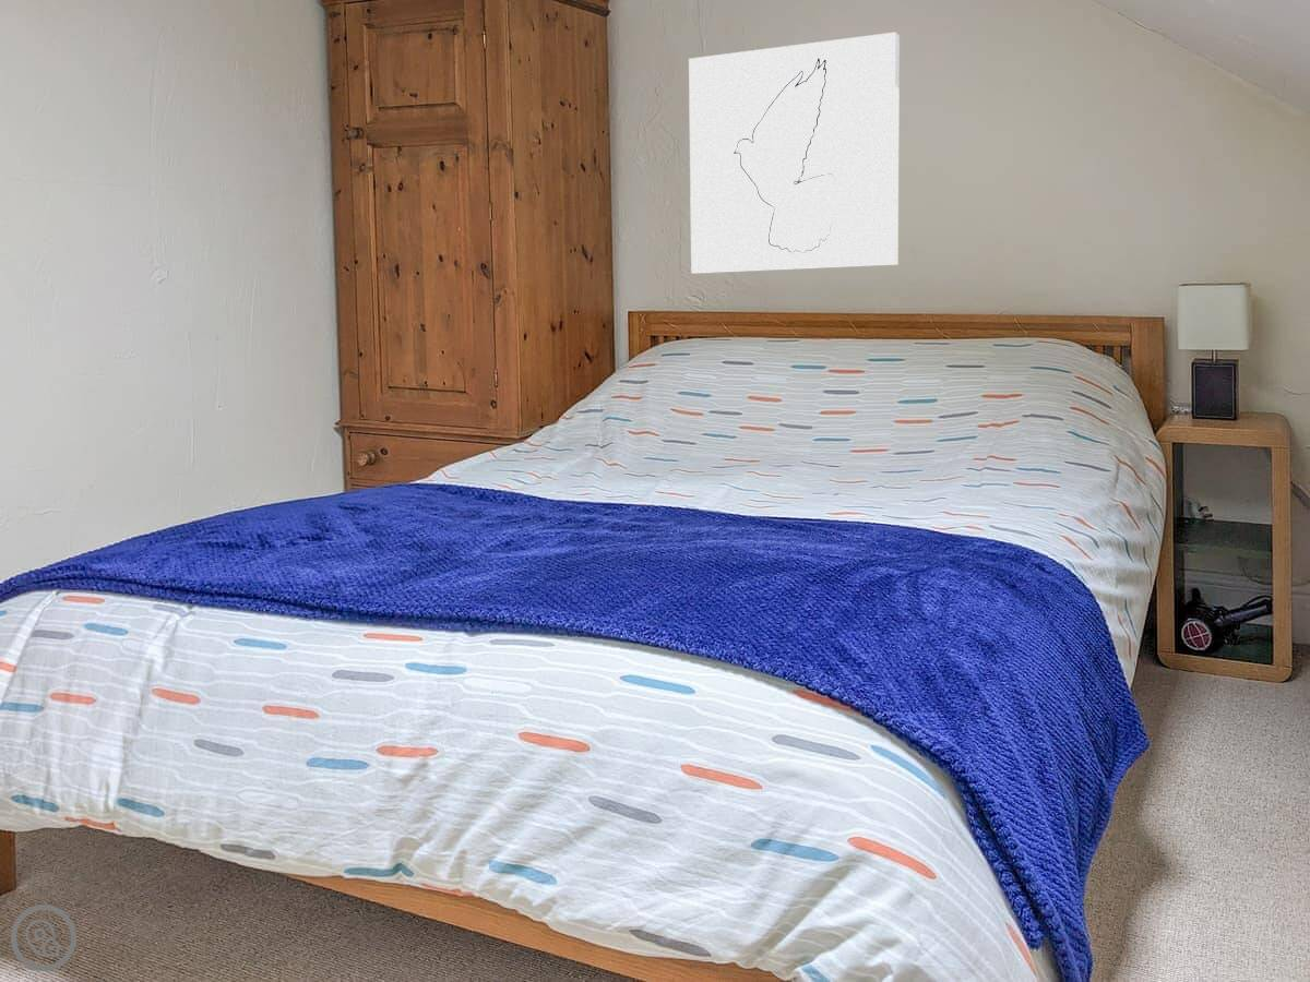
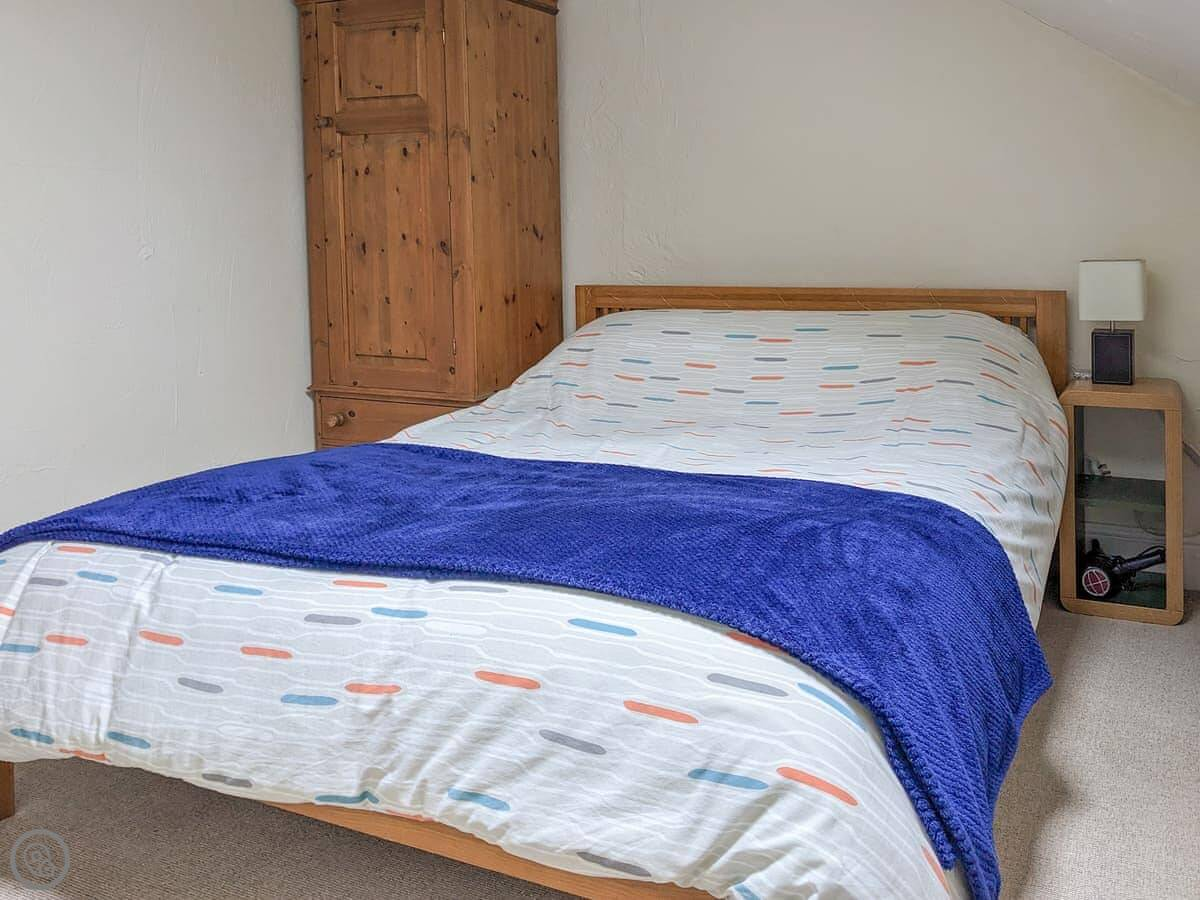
- wall art [688,32,901,275]
